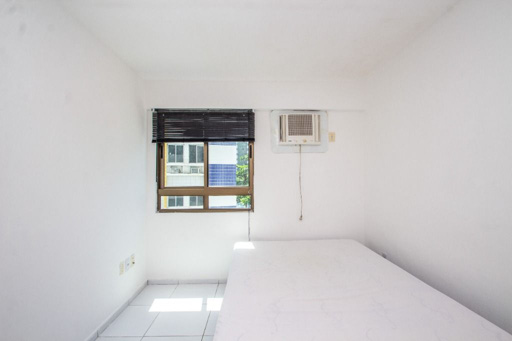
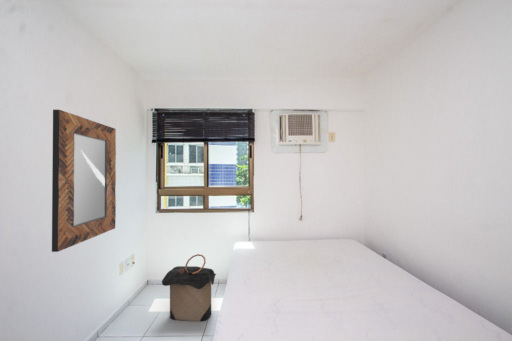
+ laundry hamper [161,253,217,322]
+ home mirror [51,109,117,253]
